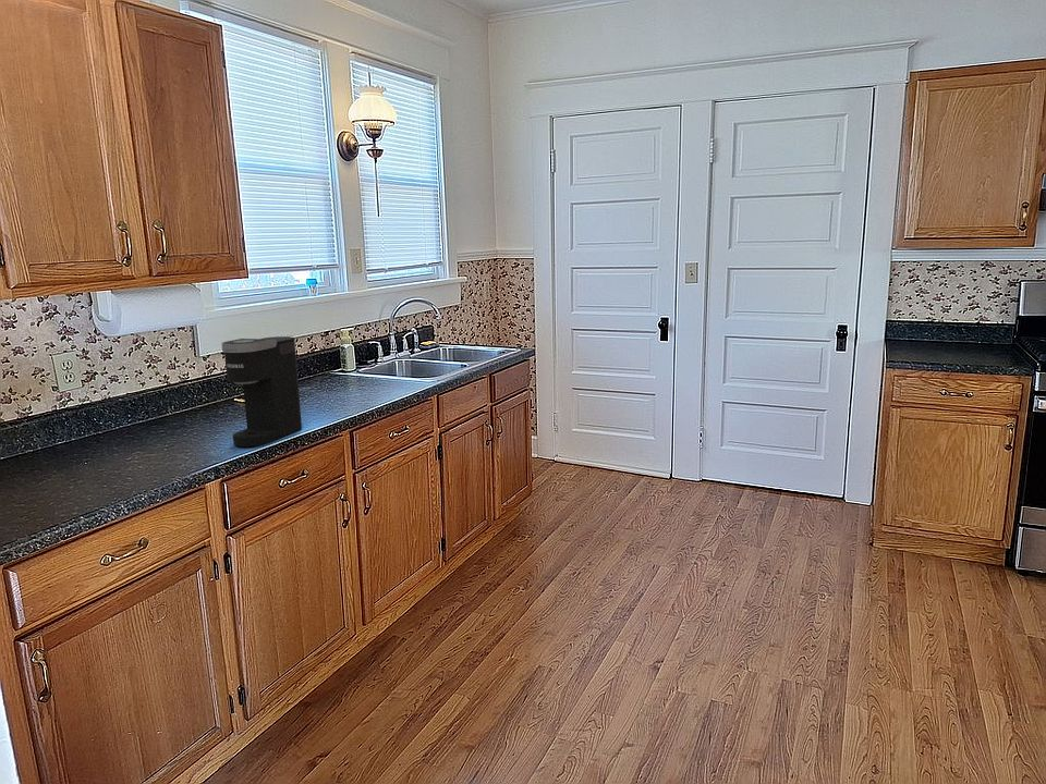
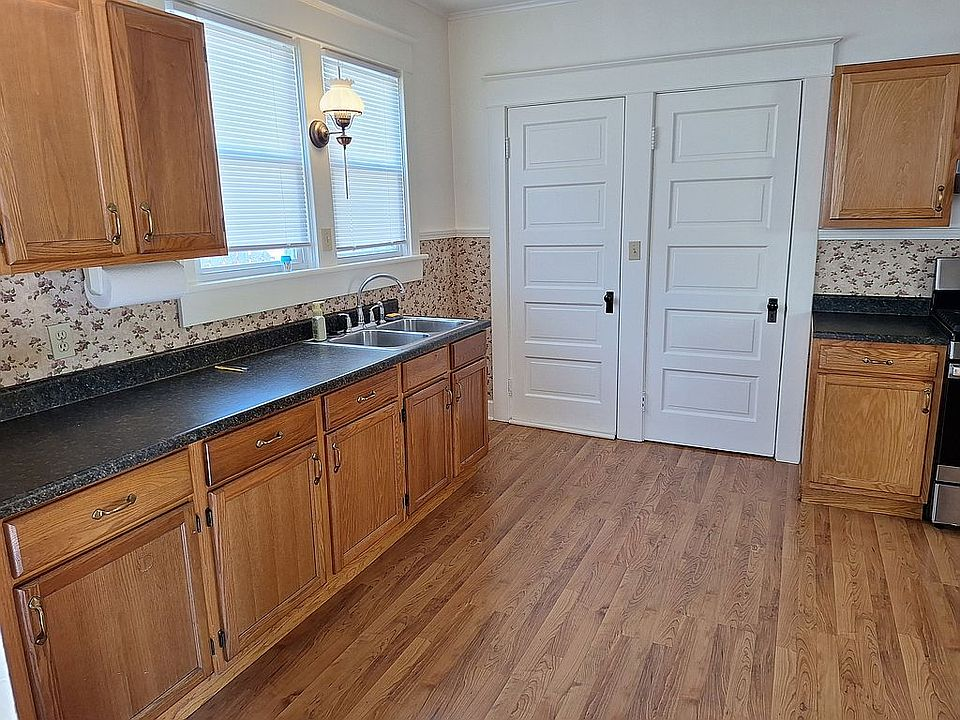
- coffee maker [220,335,303,449]
